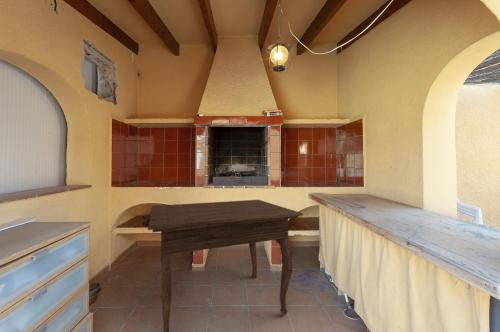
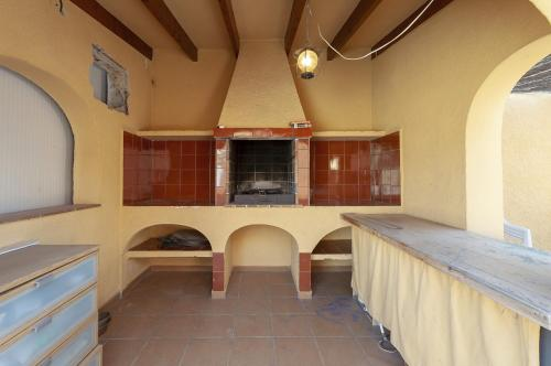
- dining table [147,199,304,332]
